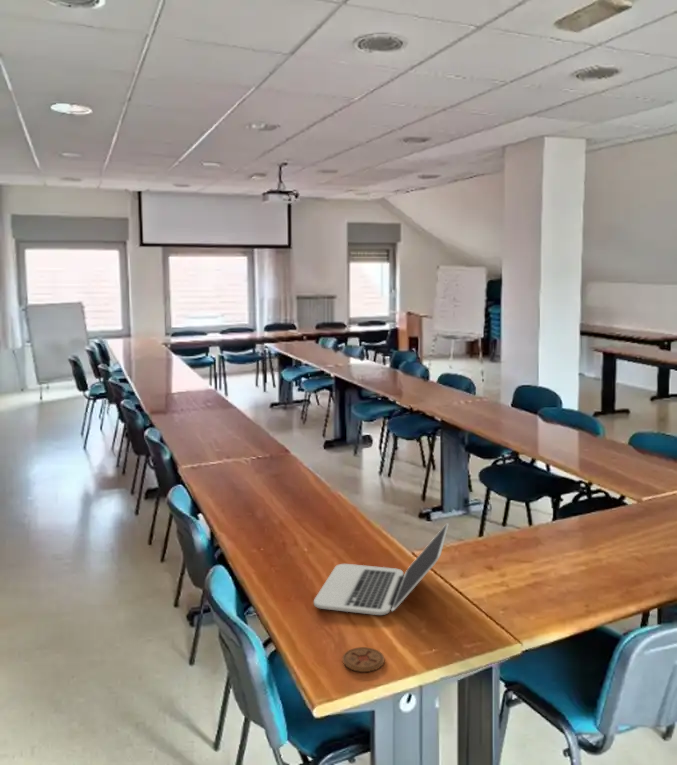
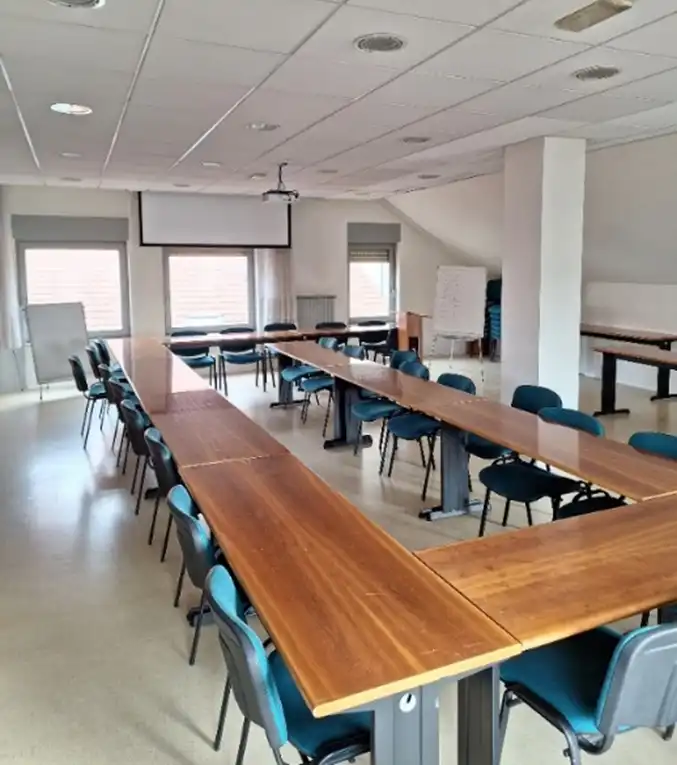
- coaster [342,646,385,673]
- laptop [313,522,450,616]
